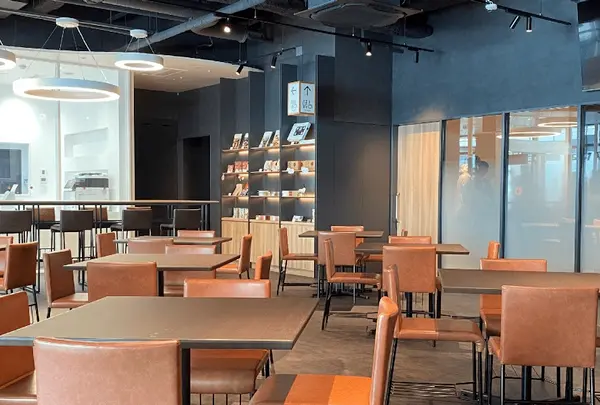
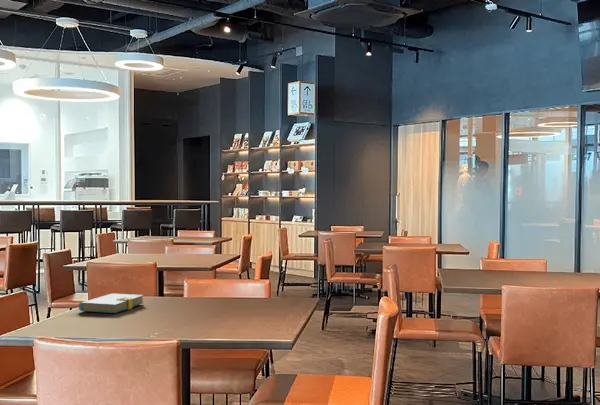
+ book [77,293,145,314]
